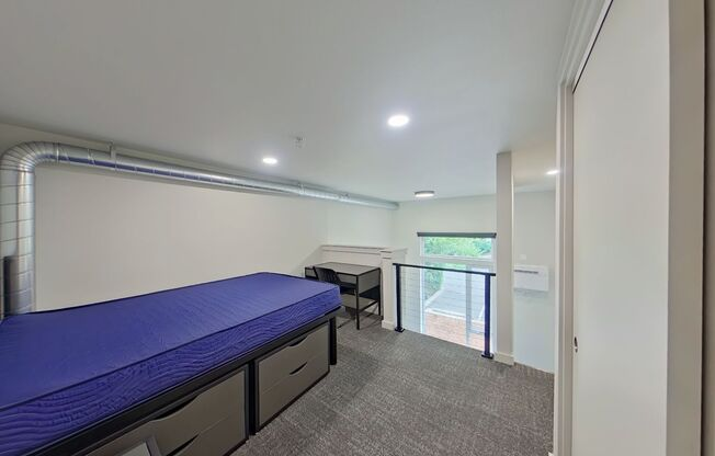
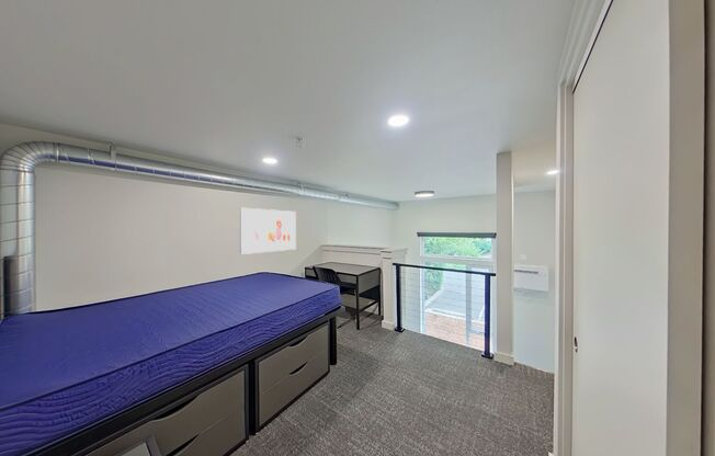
+ wall art [239,207,297,255]
